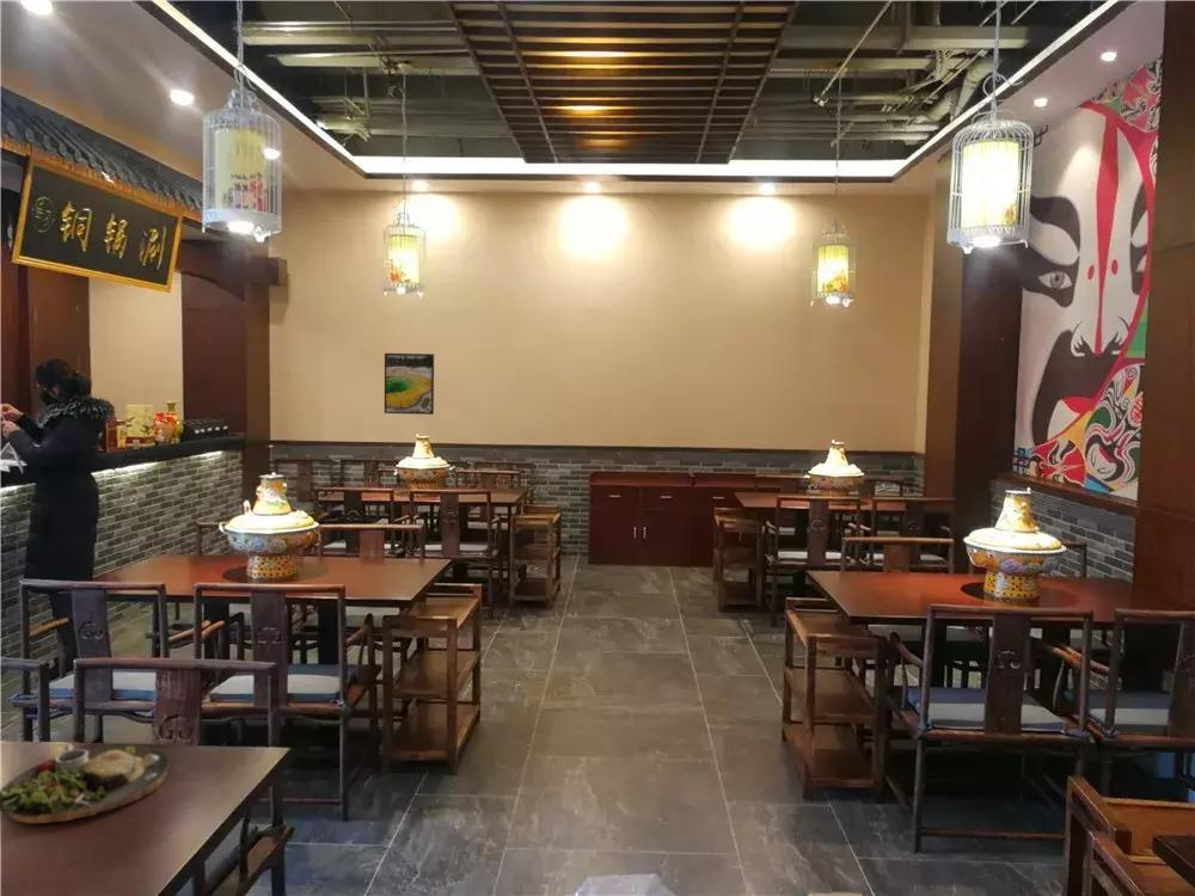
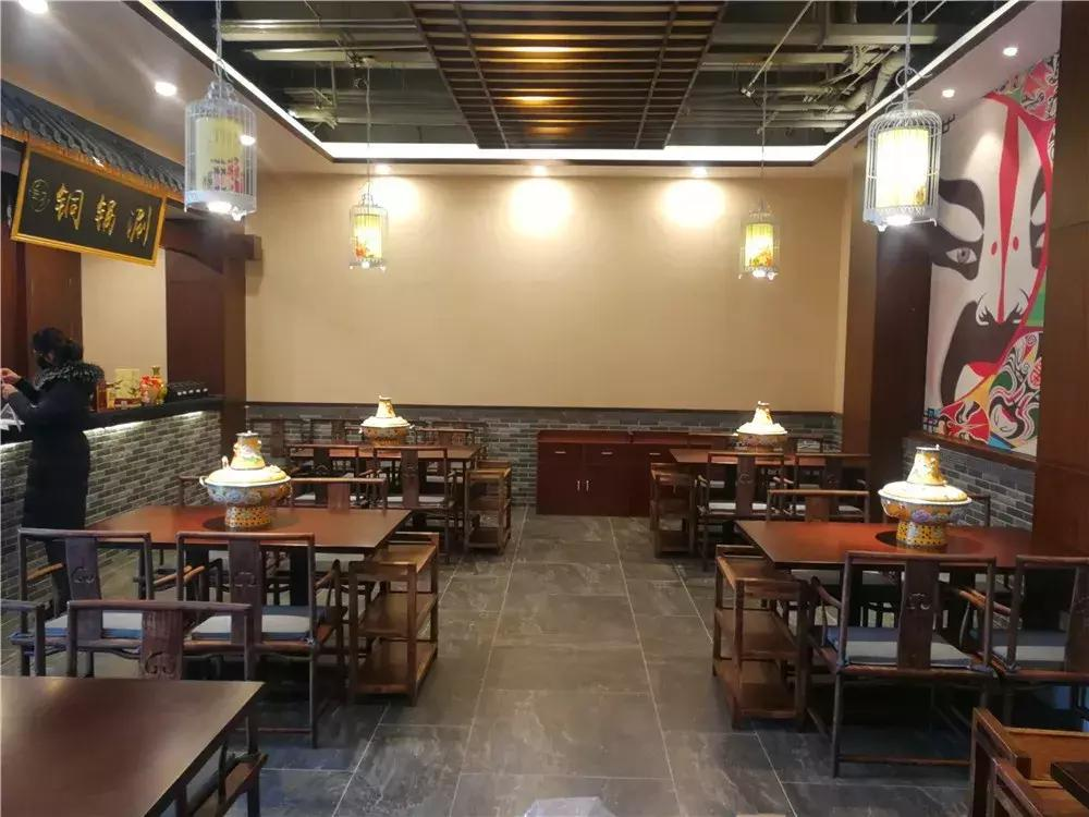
- dinner plate [0,743,171,824]
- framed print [384,352,435,416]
